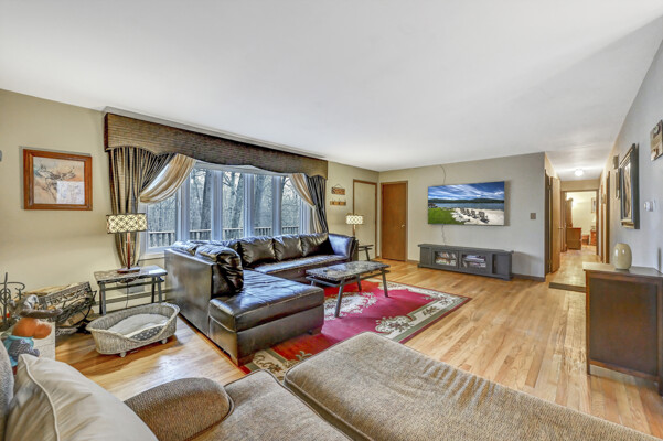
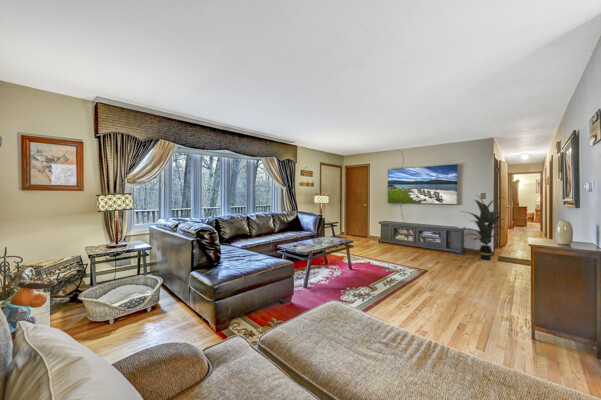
+ indoor plant [461,194,507,261]
